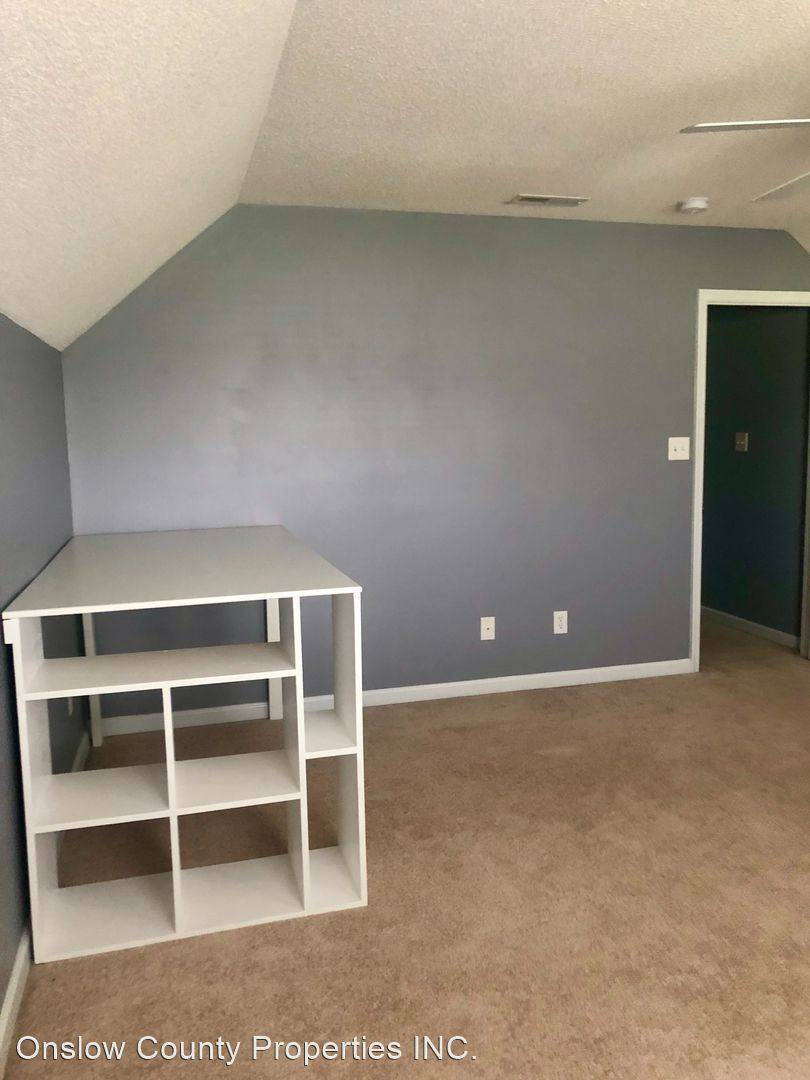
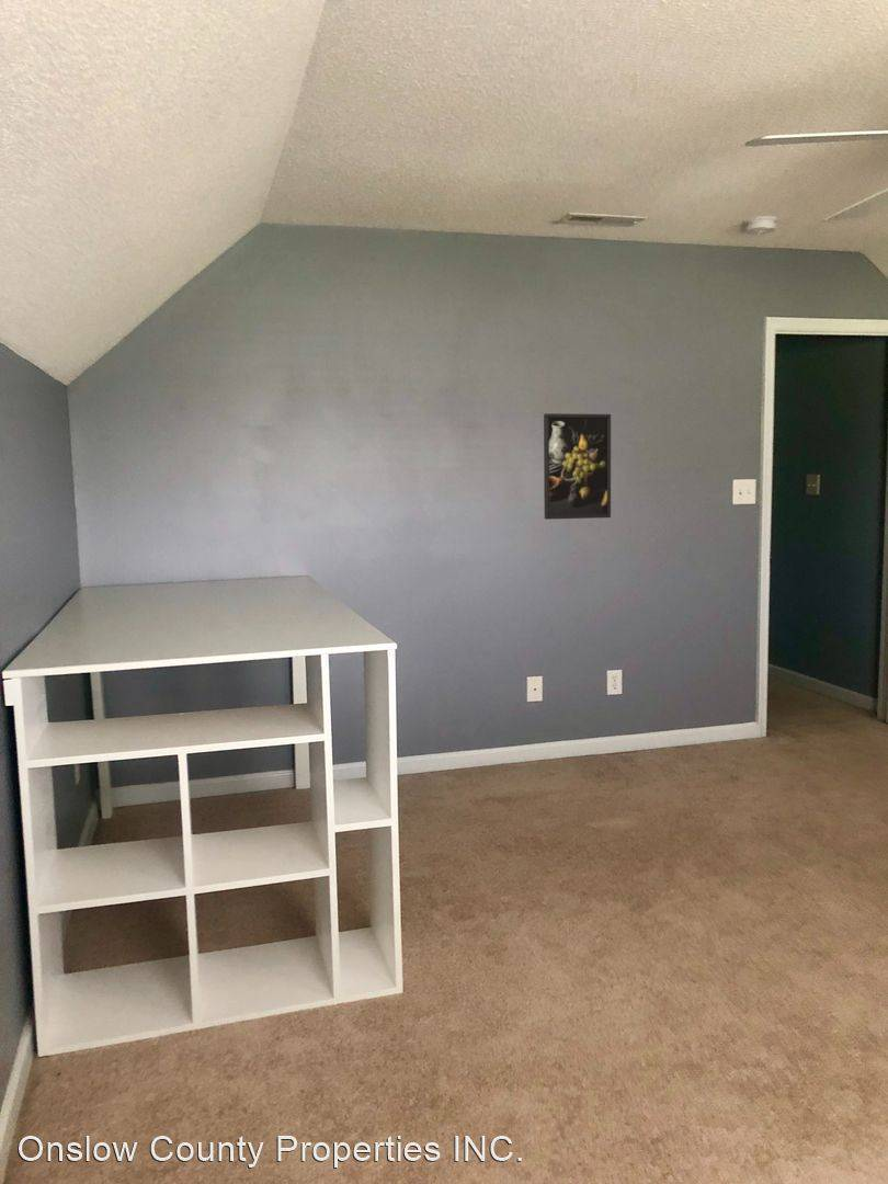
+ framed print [543,412,612,521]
